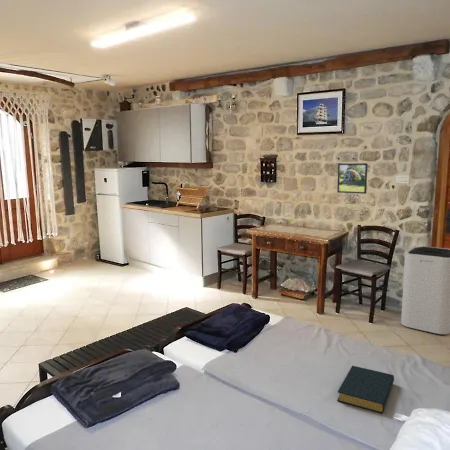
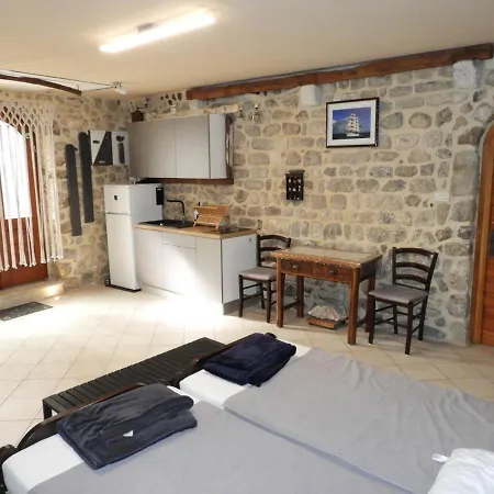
- hardback book [336,365,395,414]
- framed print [336,162,368,195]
- trash can [400,246,450,336]
